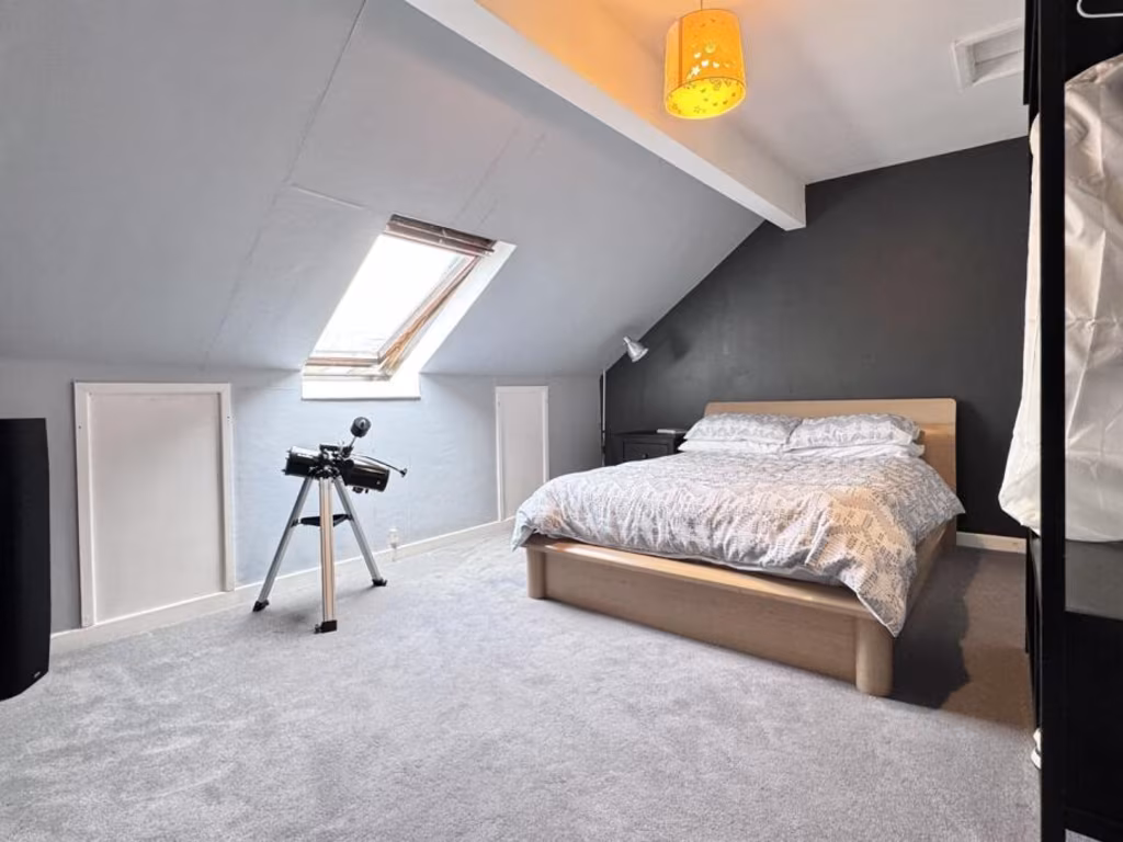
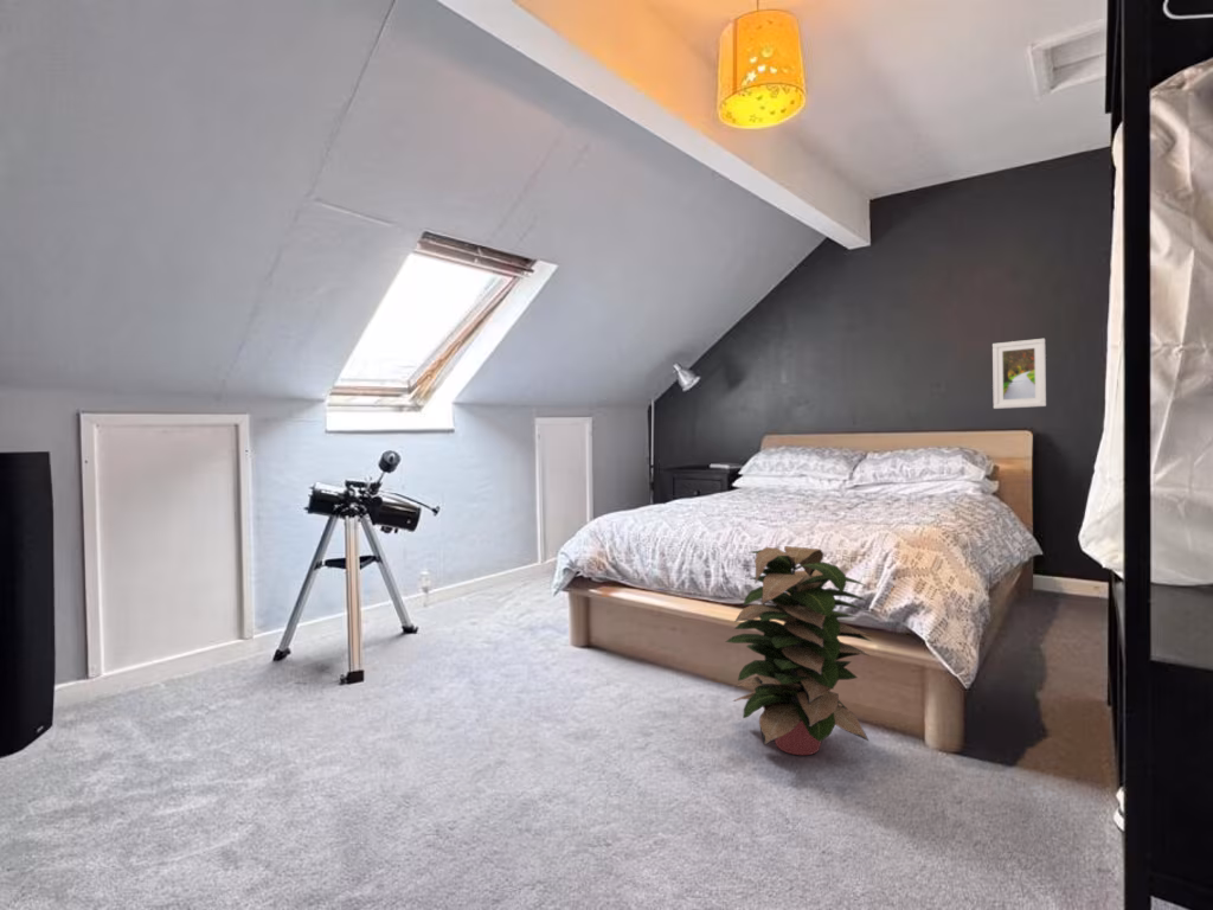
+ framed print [991,338,1047,410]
+ decorative plant [724,545,872,756]
